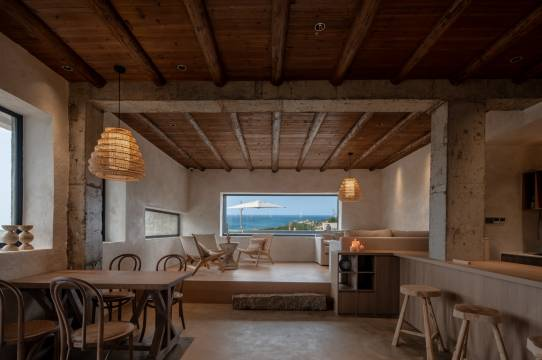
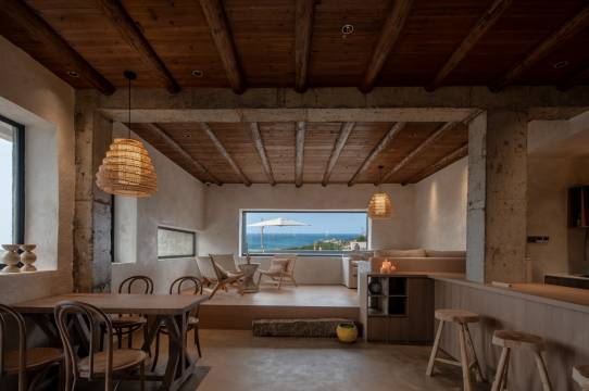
+ clay pot [336,321,359,344]
